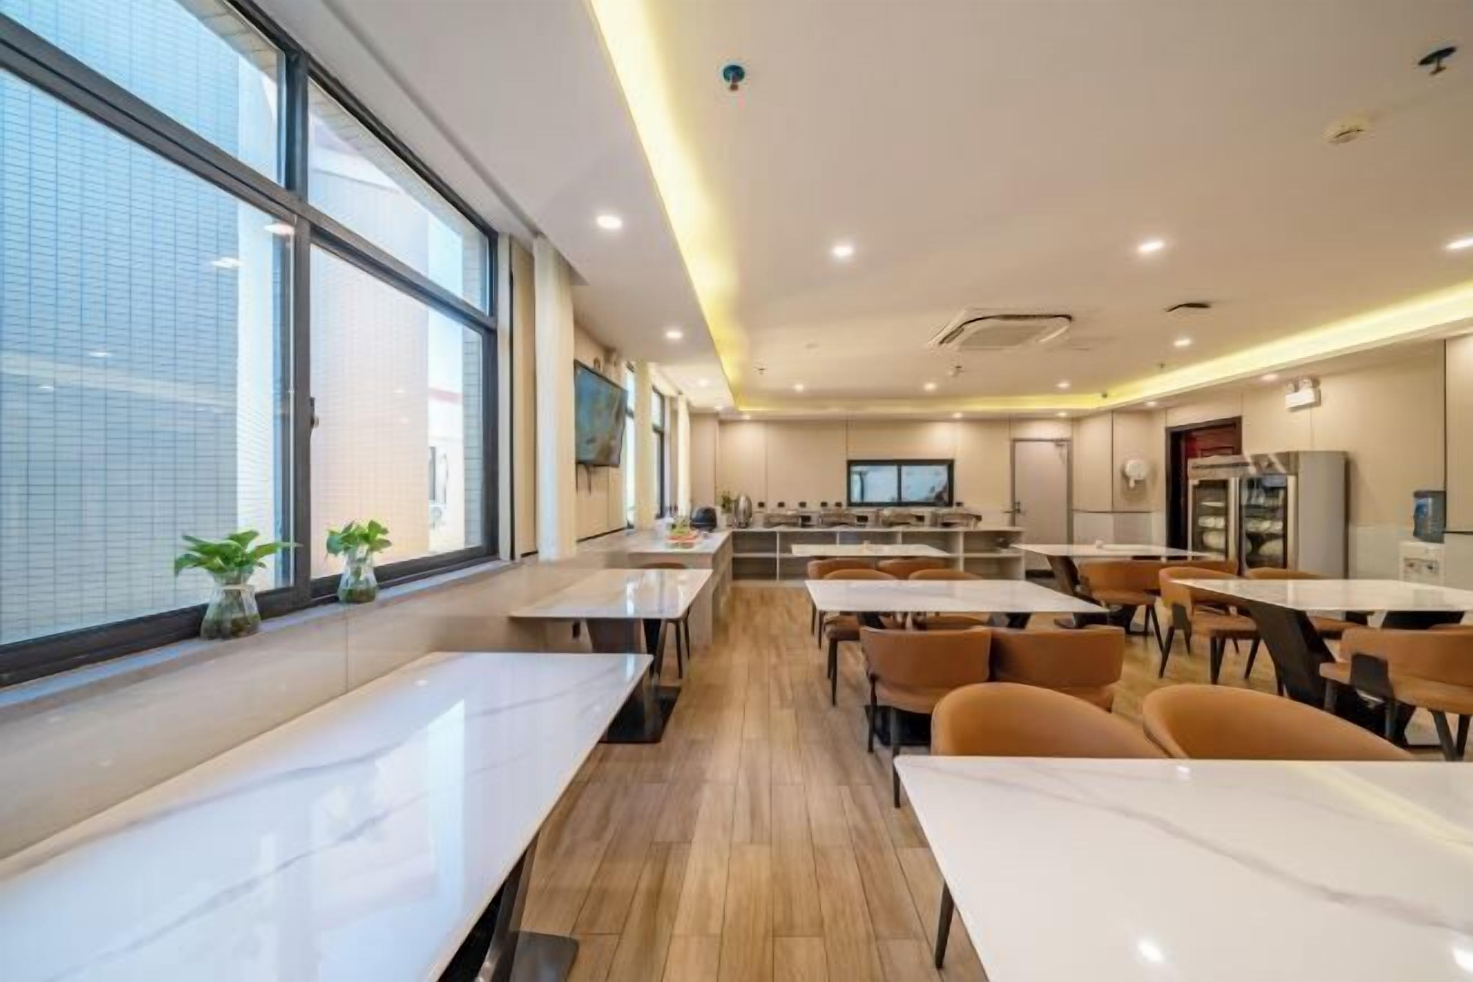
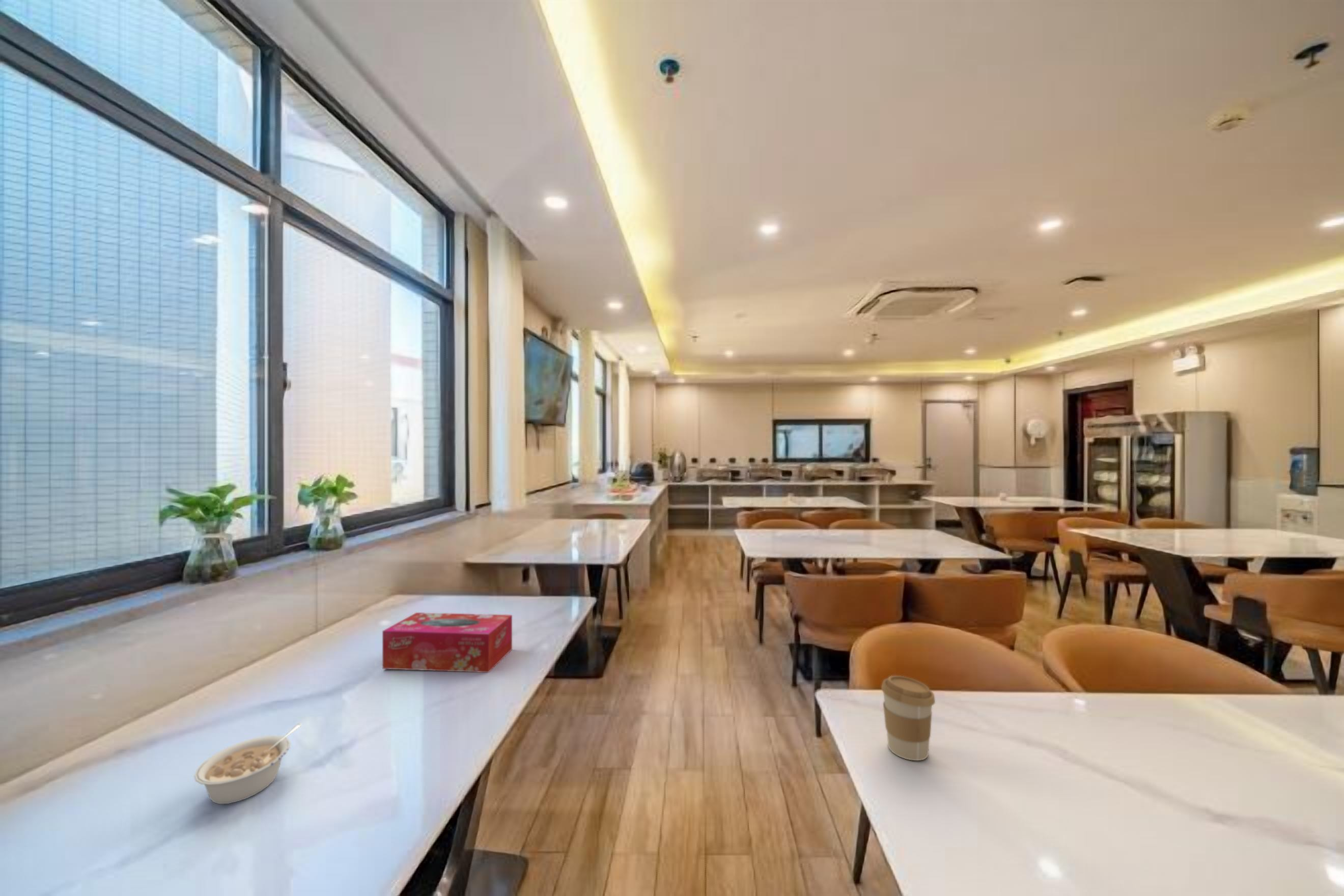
+ legume [193,723,302,804]
+ tissue box [382,612,513,673]
+ coffee cup [881,675,936,761]
